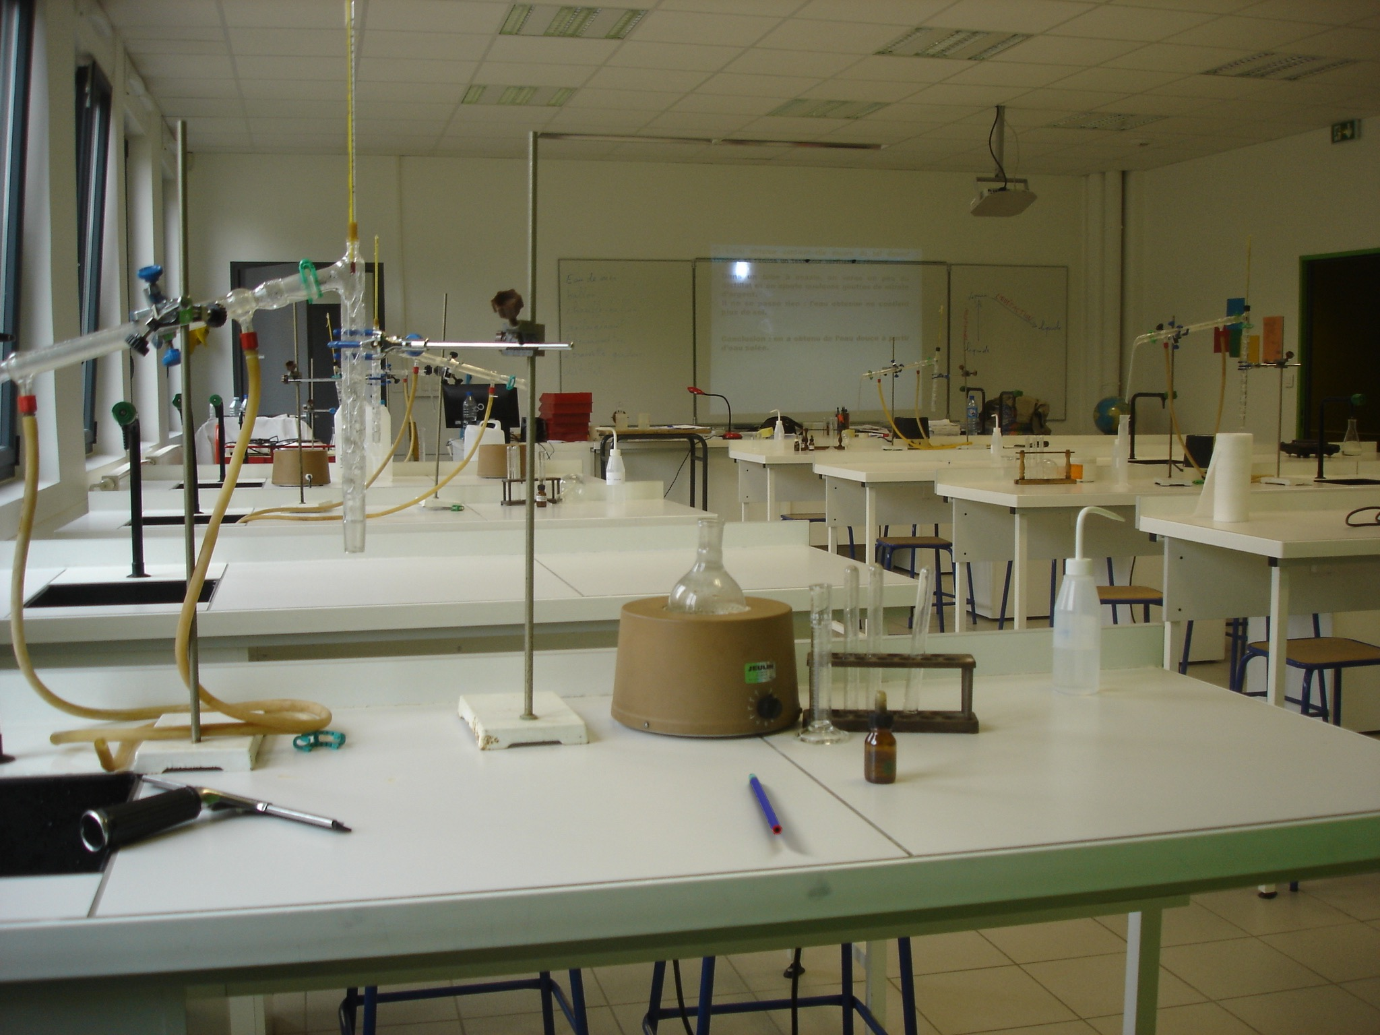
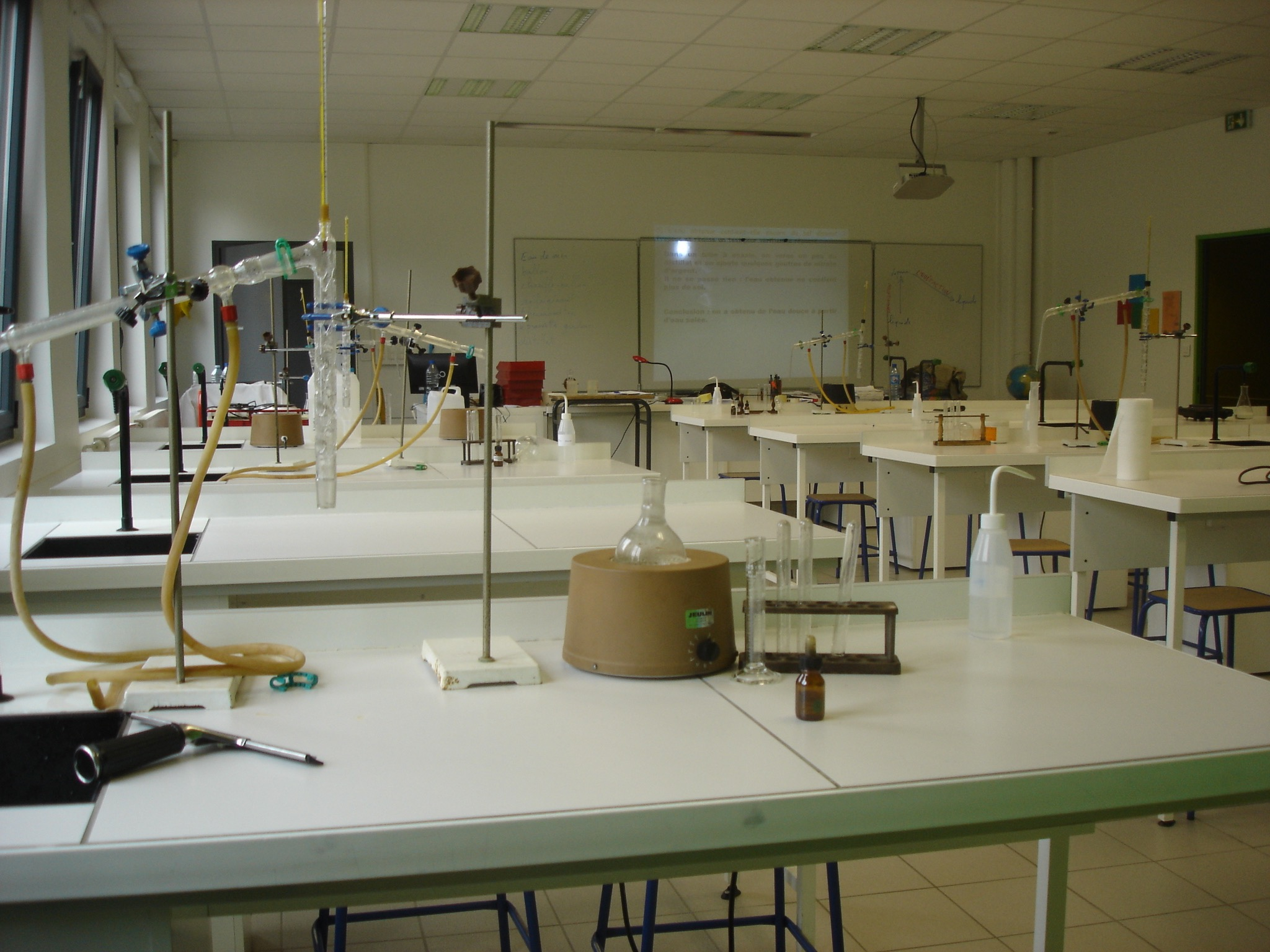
- pen [748,773,783,836]
